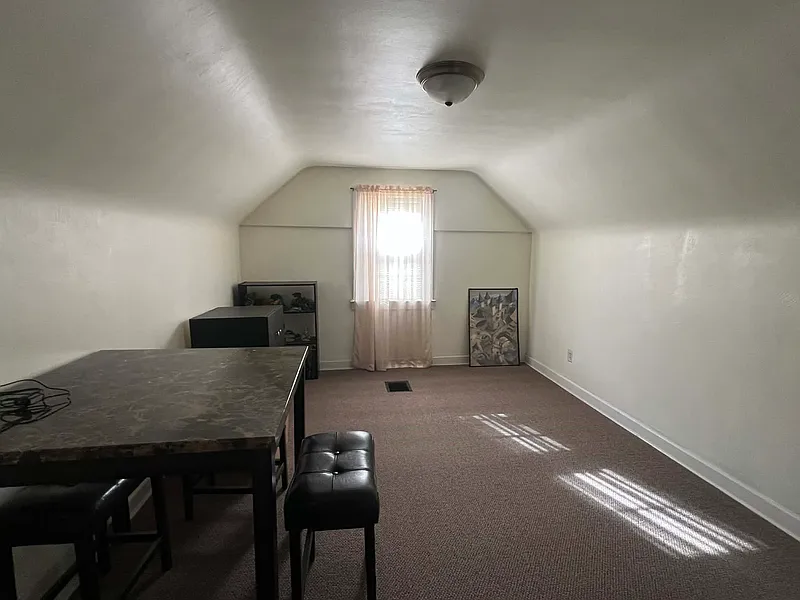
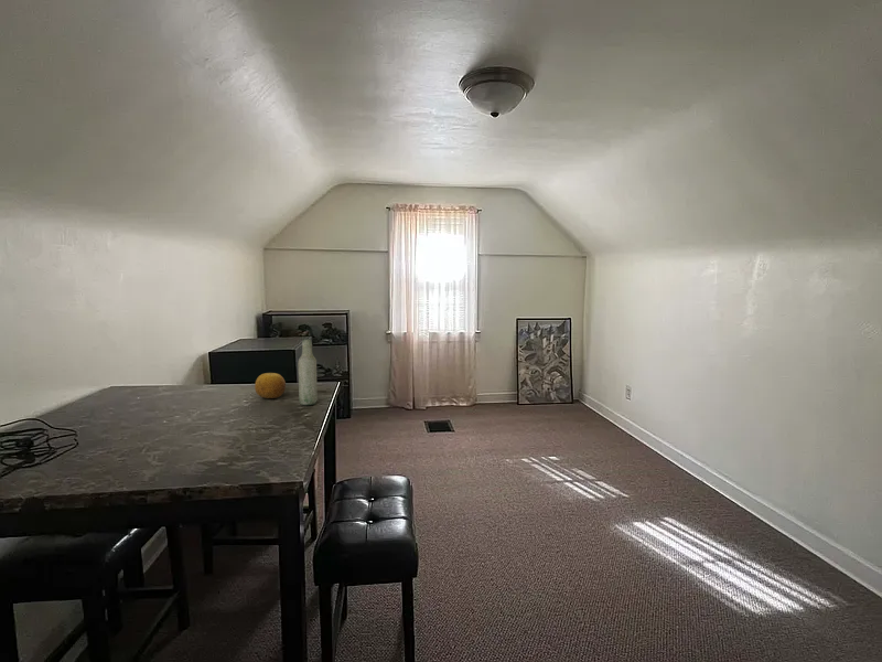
+ fruit [254,372,287,399]
+ bottle [297,339,318,406]
